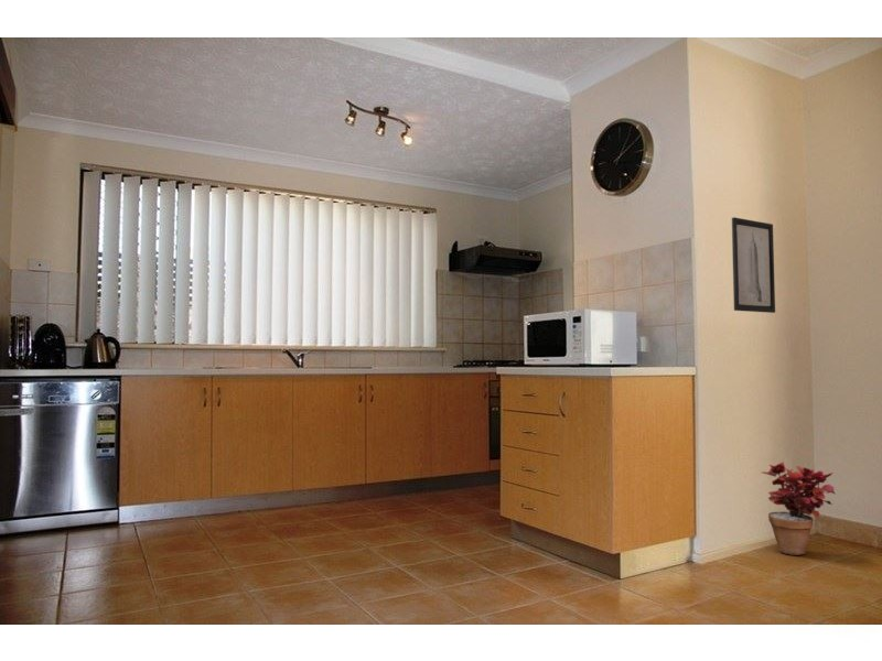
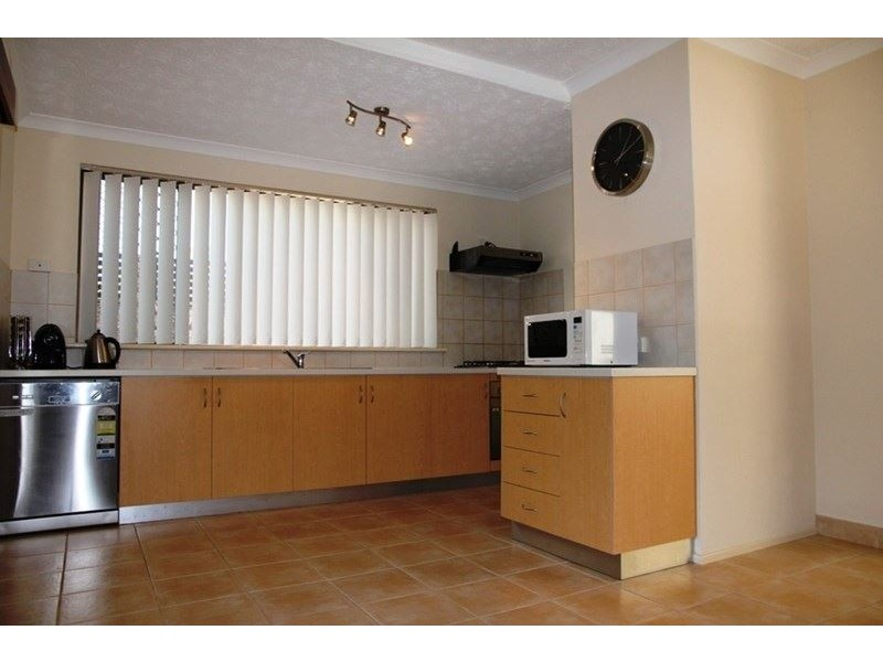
- wall art [731,216,776,314]
- potted plant [762,460,837,556]
